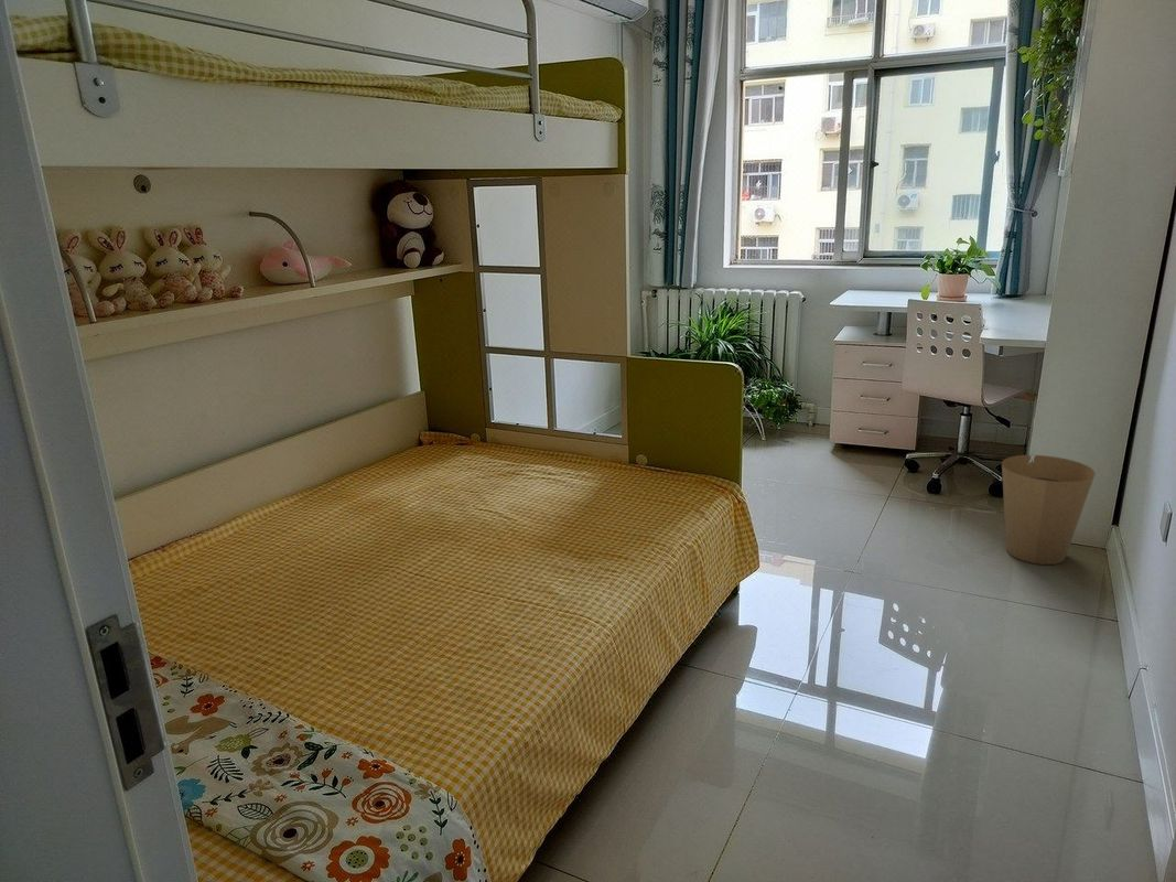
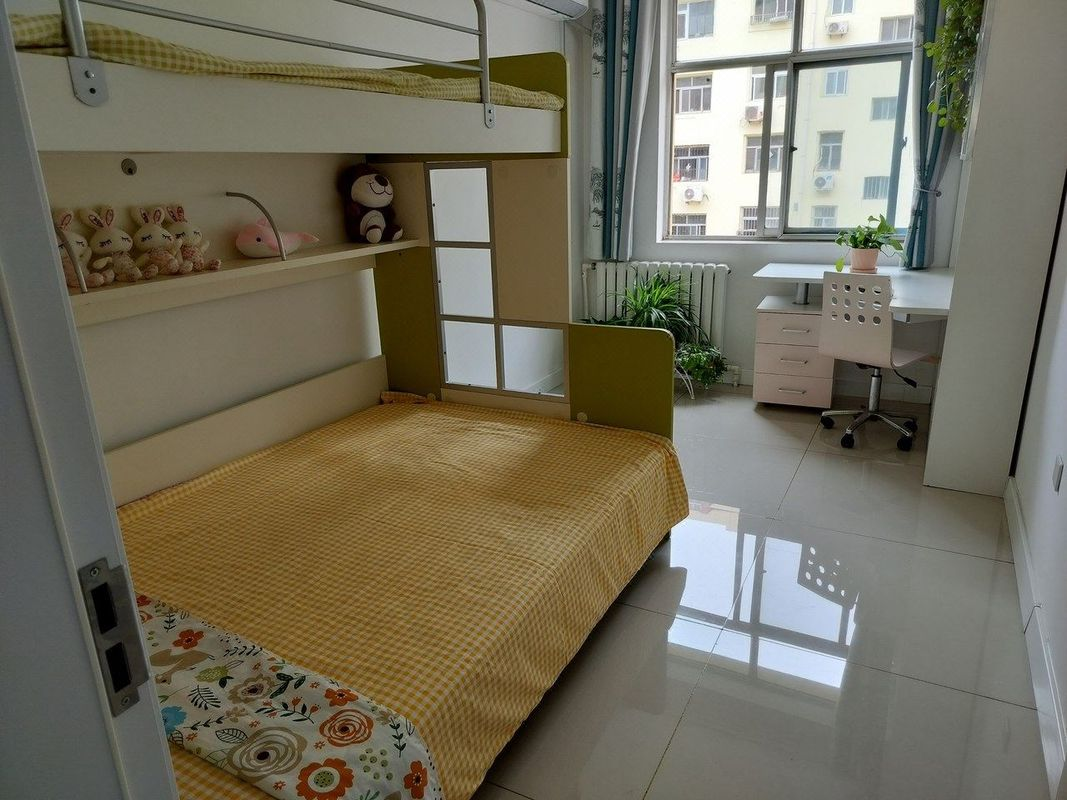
- trash can [1001,454,1097,566]
